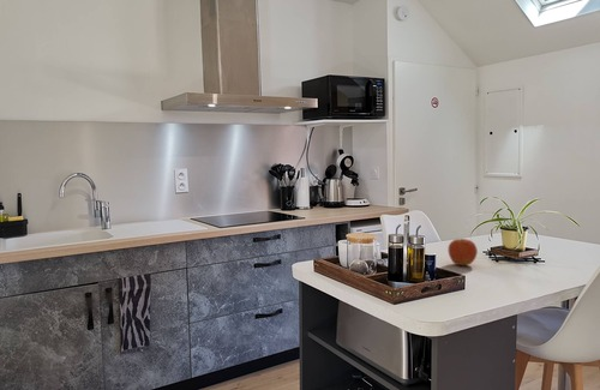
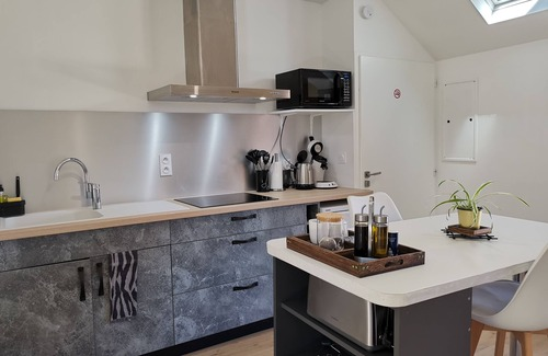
- fruit [448,238,479,266]
